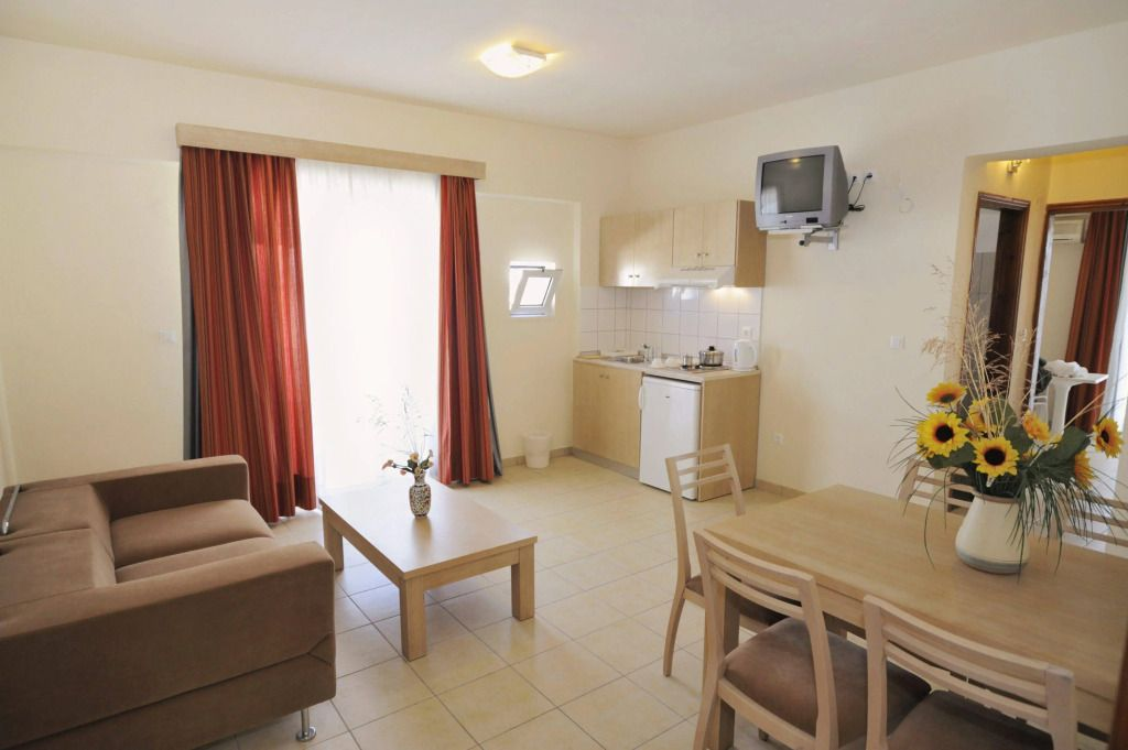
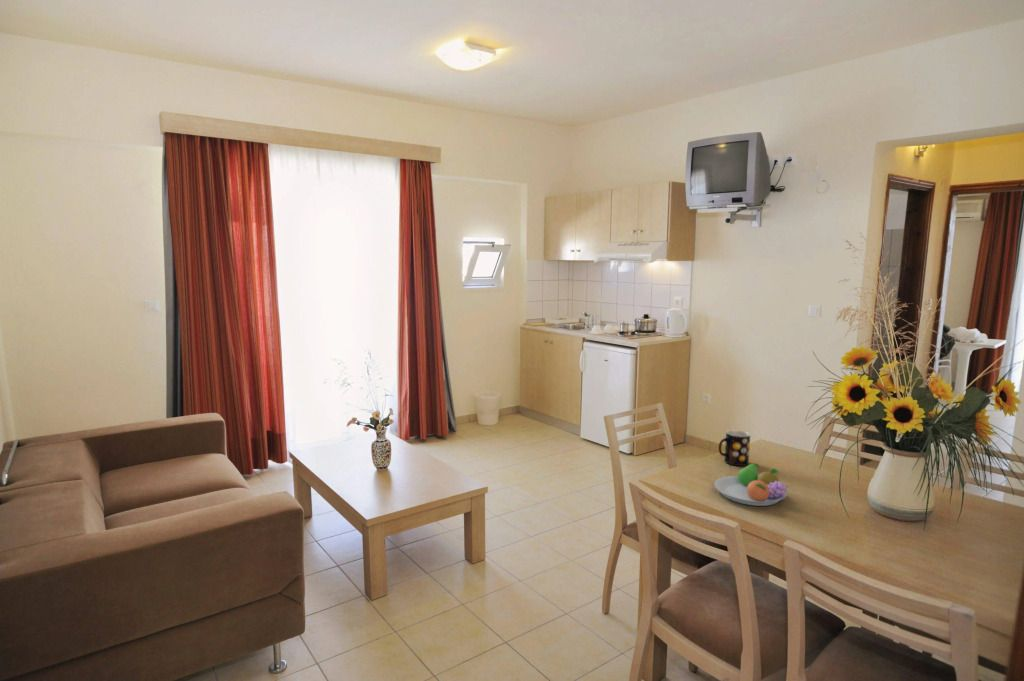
+ fruit bowl [713,462,789,507]
+ mug [718,429,751,467]
